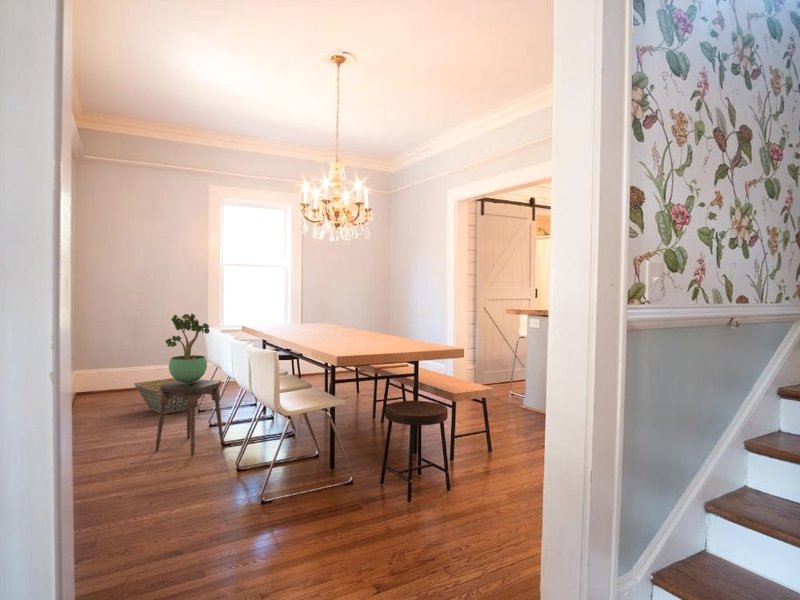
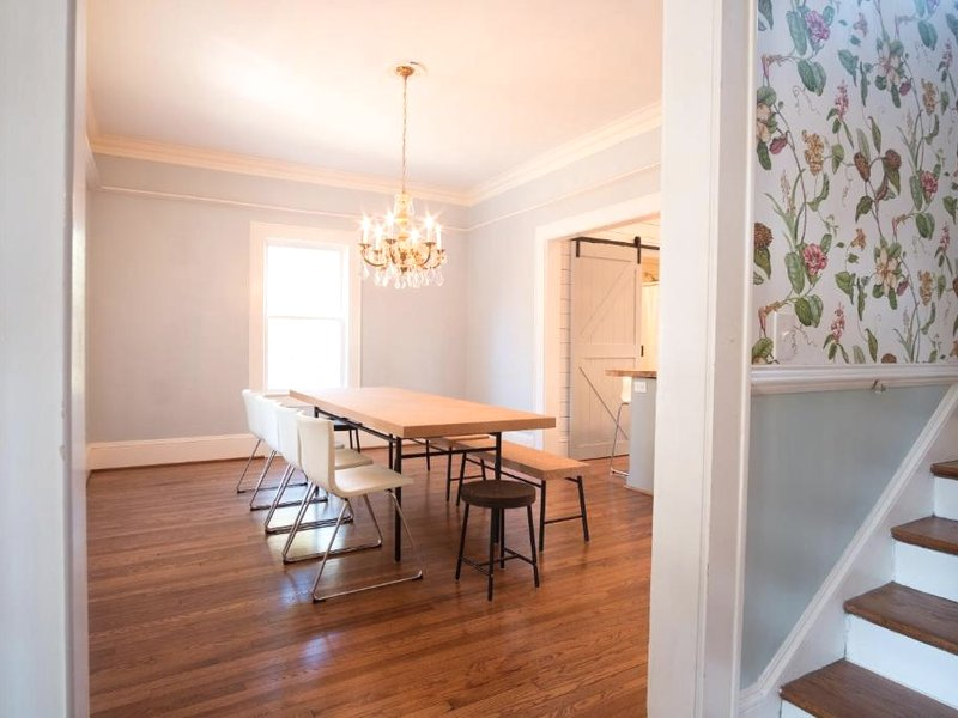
- stool [155,378,224,457]
- potted plant [164,312,211,383]
- basket [133,377,187,415]
